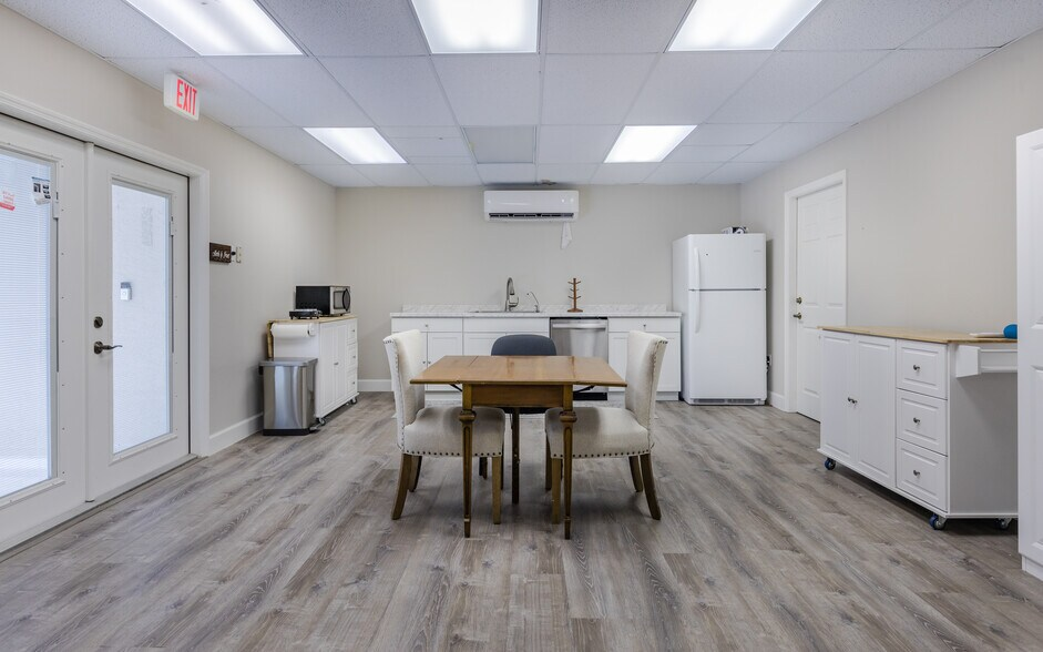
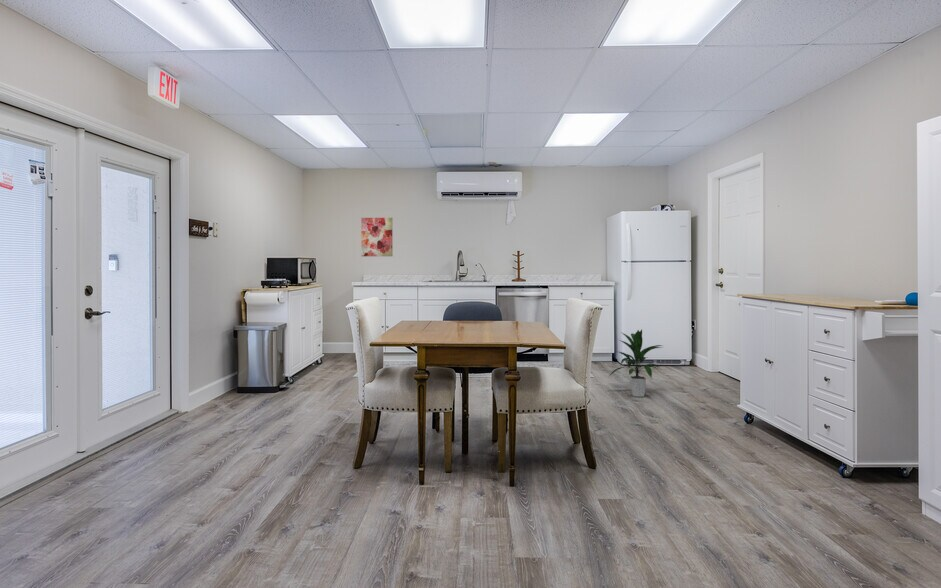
+ indoor plant [607,329,663,398]
+ wall art [360,217,394,257]
